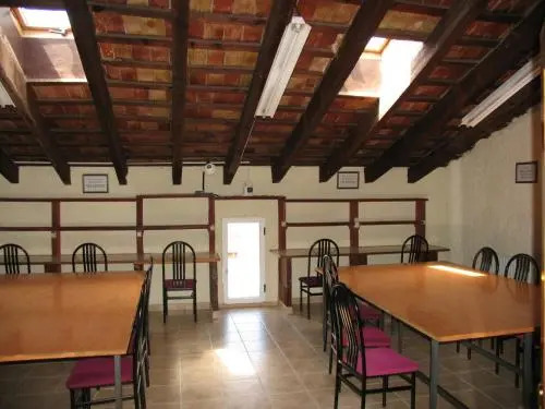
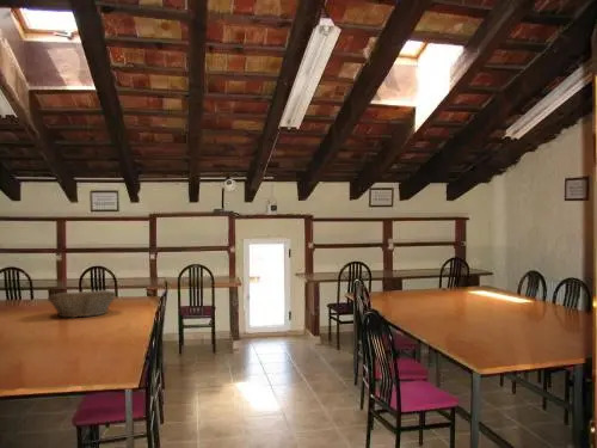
+ fruit basket [47,289,117,319]
